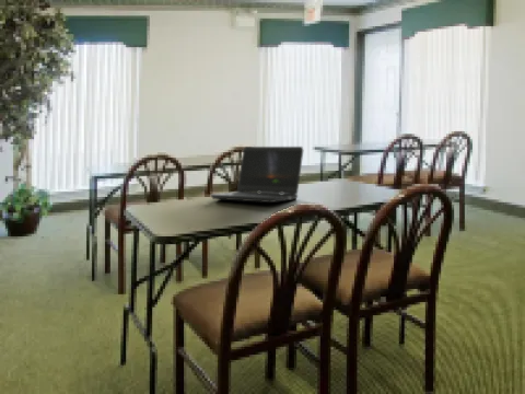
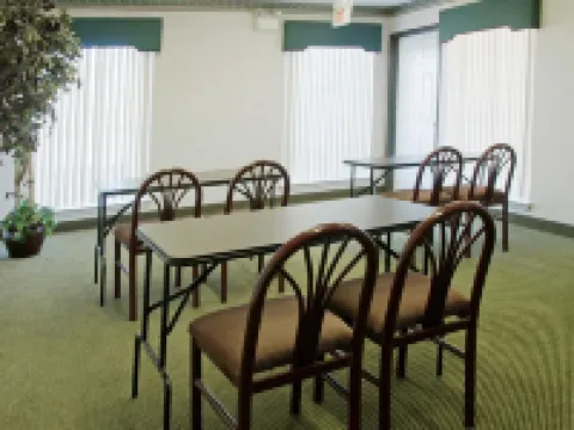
- laptop computer [209,146,304,204]
